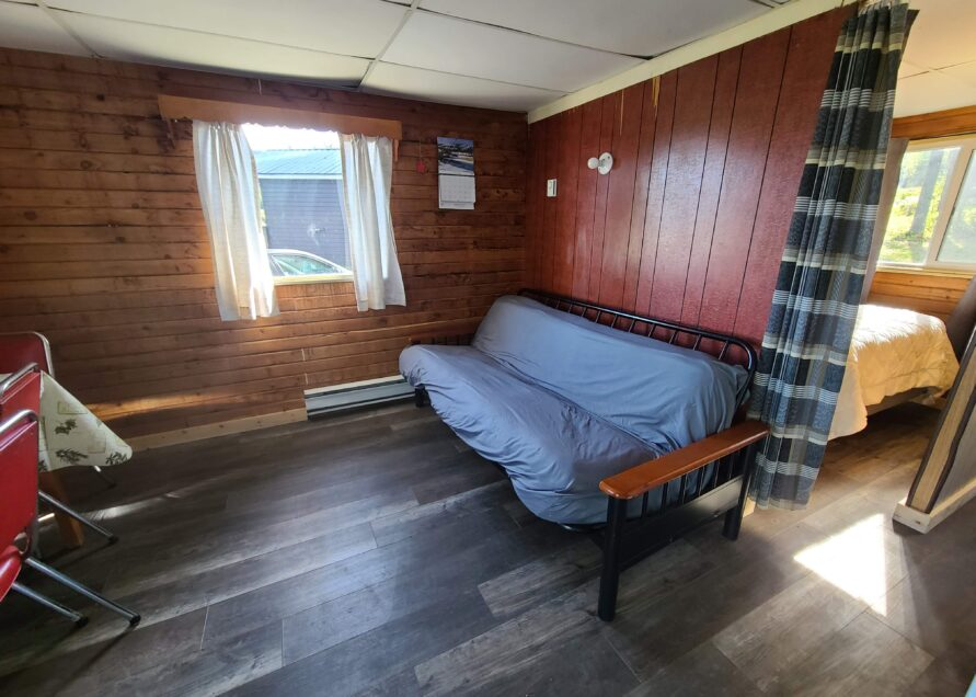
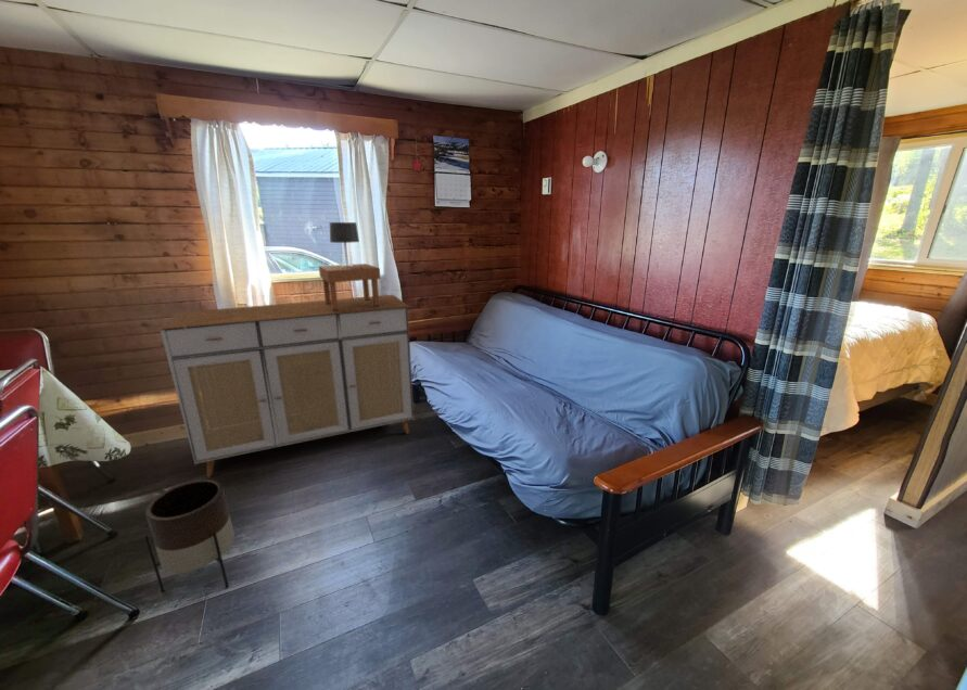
+ sideboard [157,294,415,478]
+ planter [143,478,236,592]
+ table lamp [318,221,381,310]
